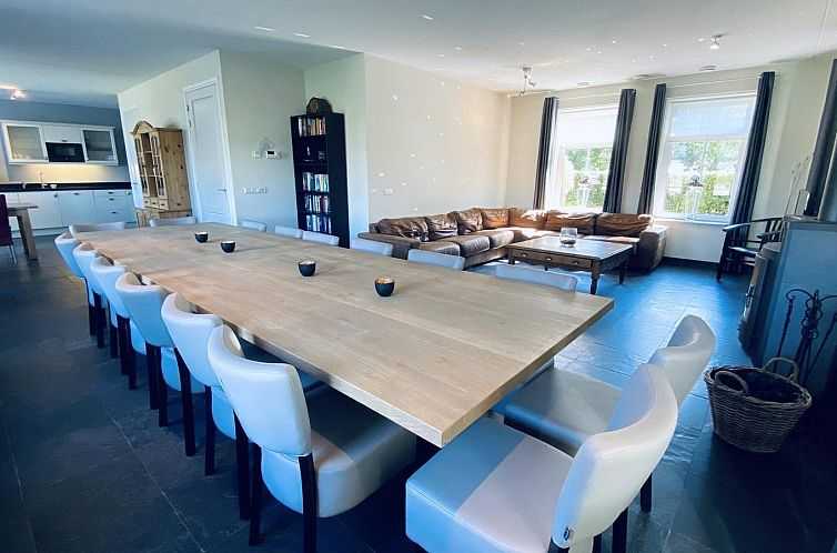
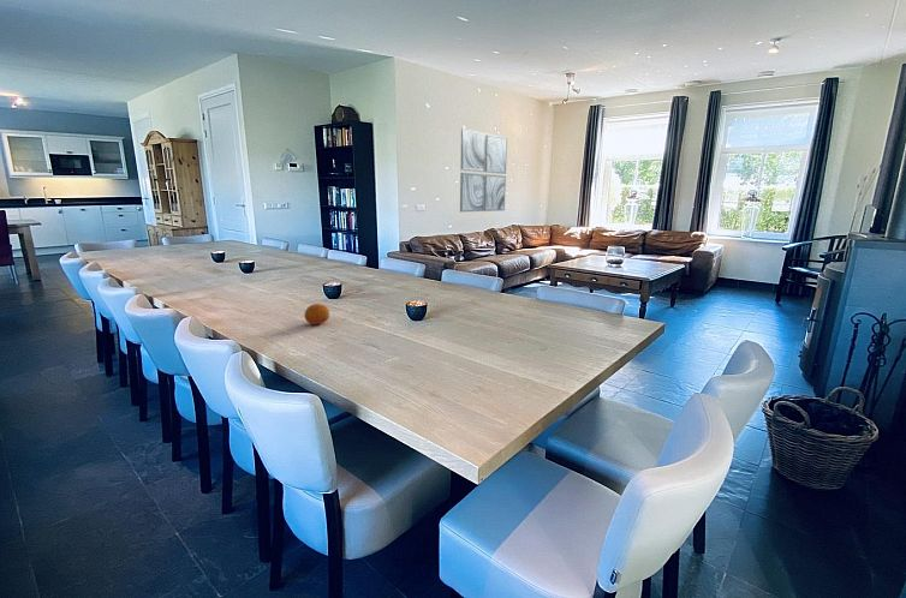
+ fruit [303,303,330,325]
+ wall art [459,128,508,214]
